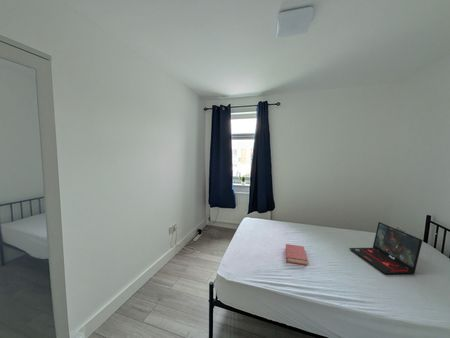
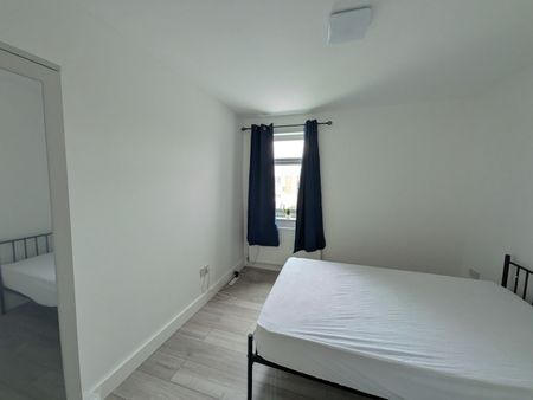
- laptop [348,221,424,275]
- book [285,243,308,266]
